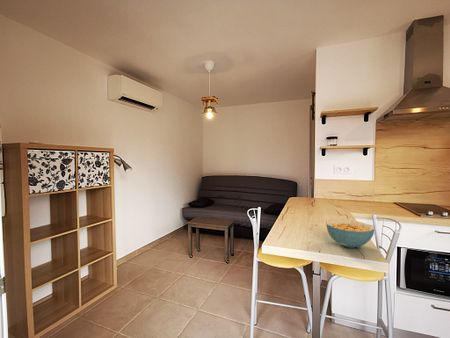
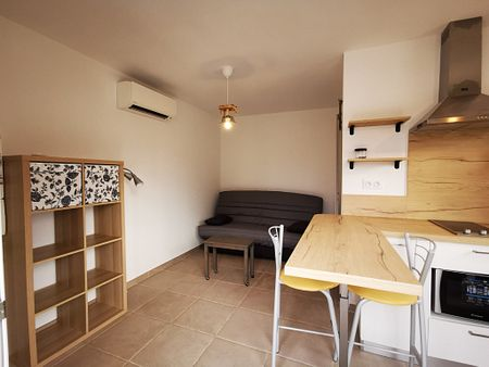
- cereal bowl [325,218,375,249]
